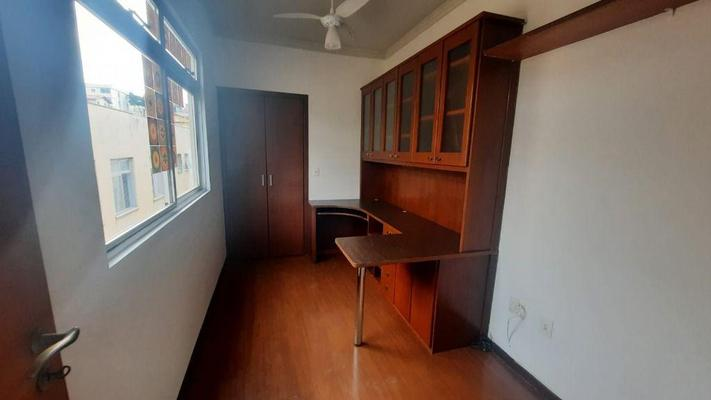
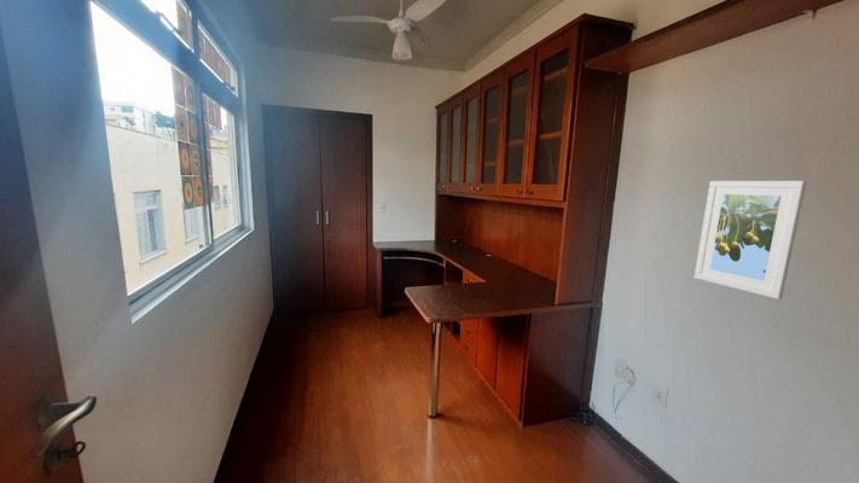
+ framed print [693,180,808,301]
